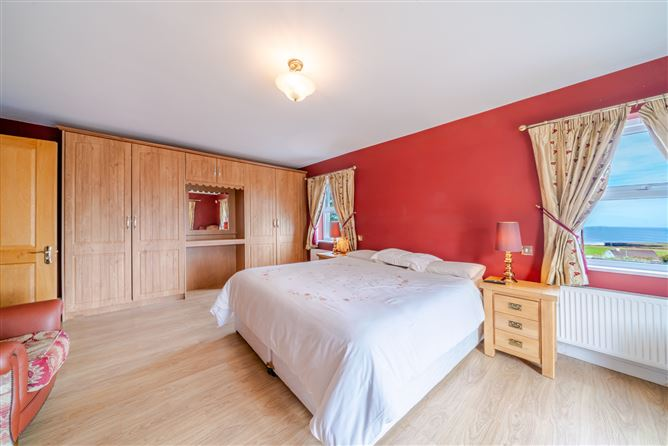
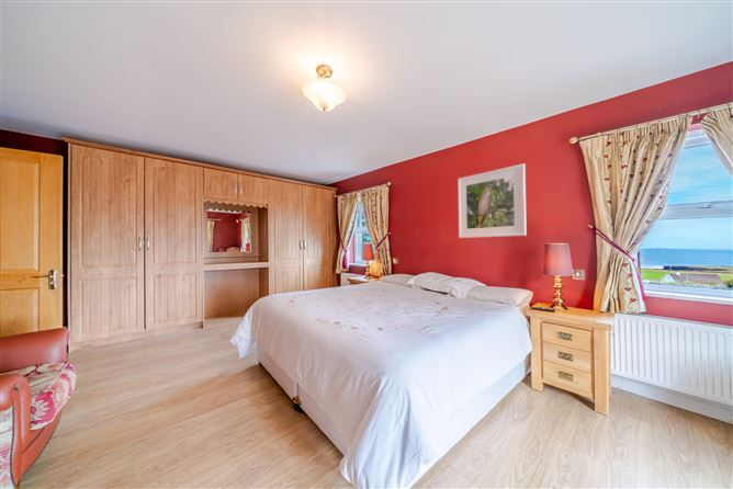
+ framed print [456,162,528,239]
